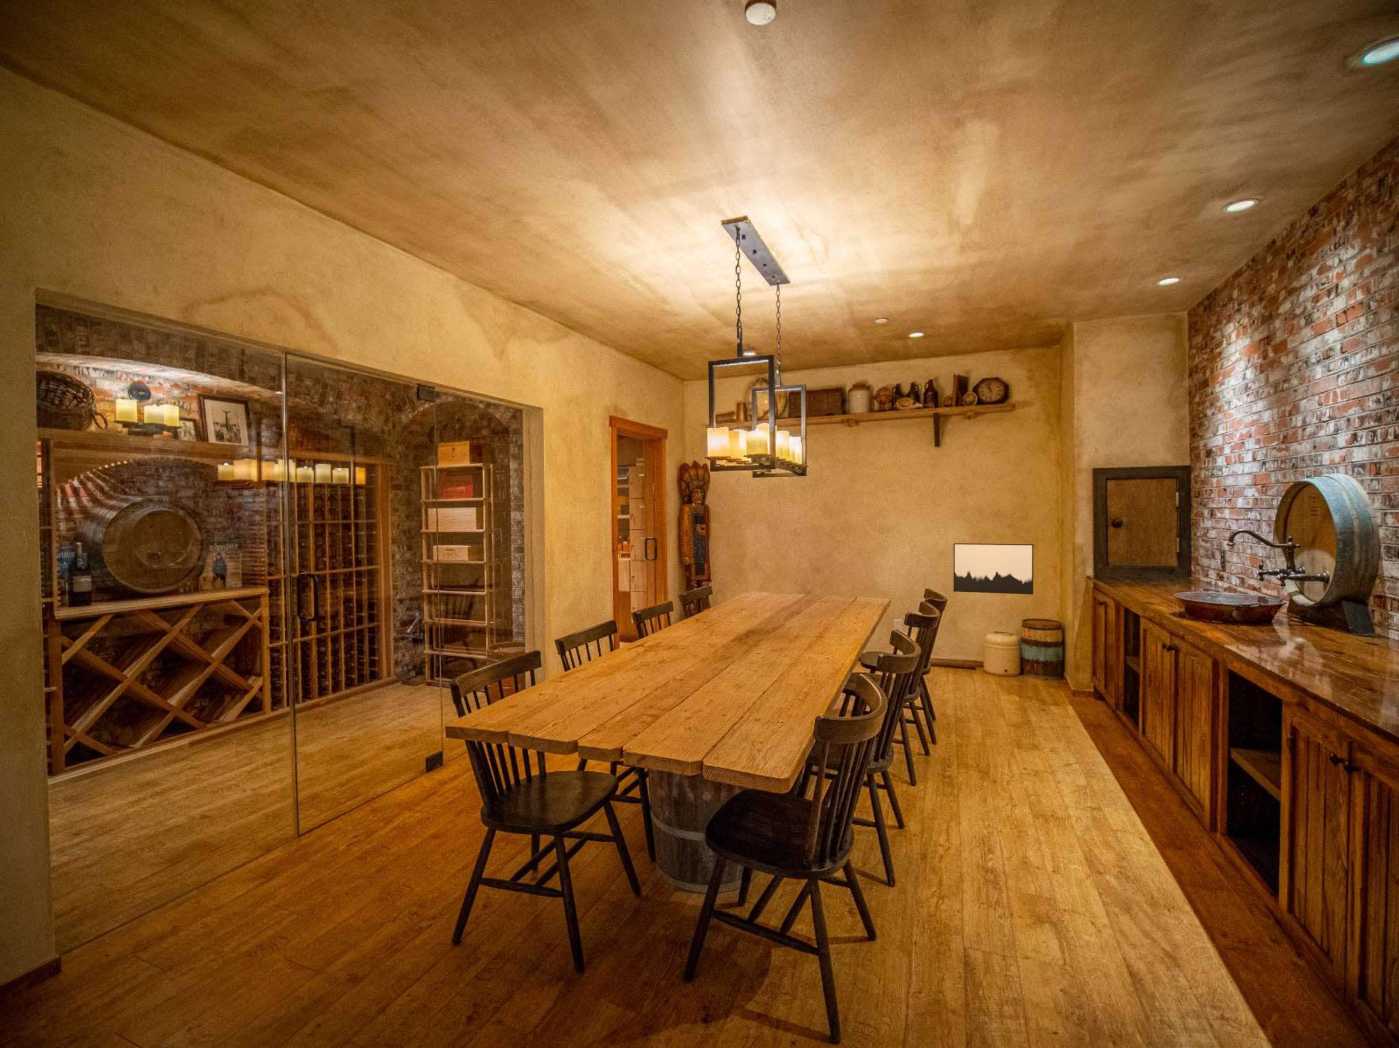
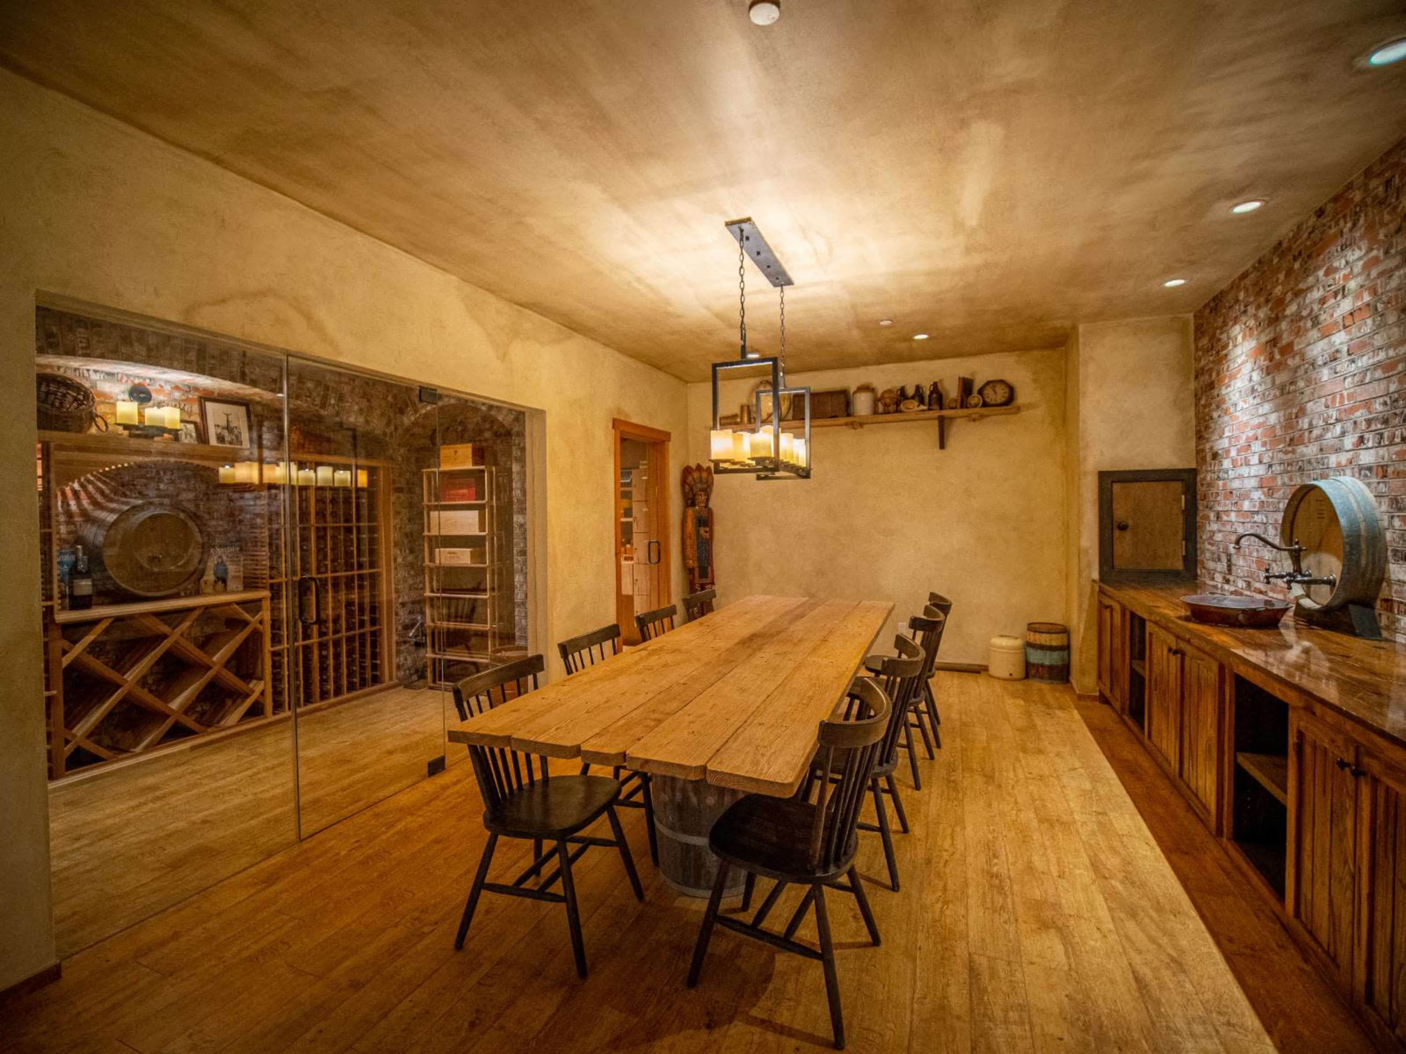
- wall art [953,543,1034,594]
